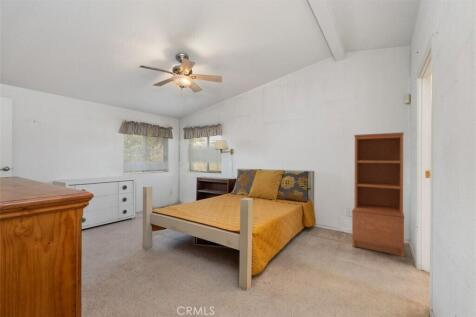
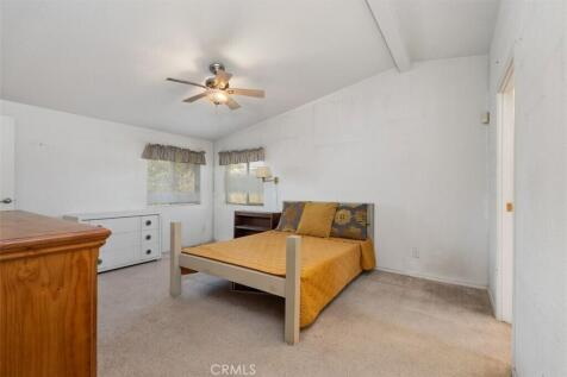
- bookshelf [351,131,405,258]
